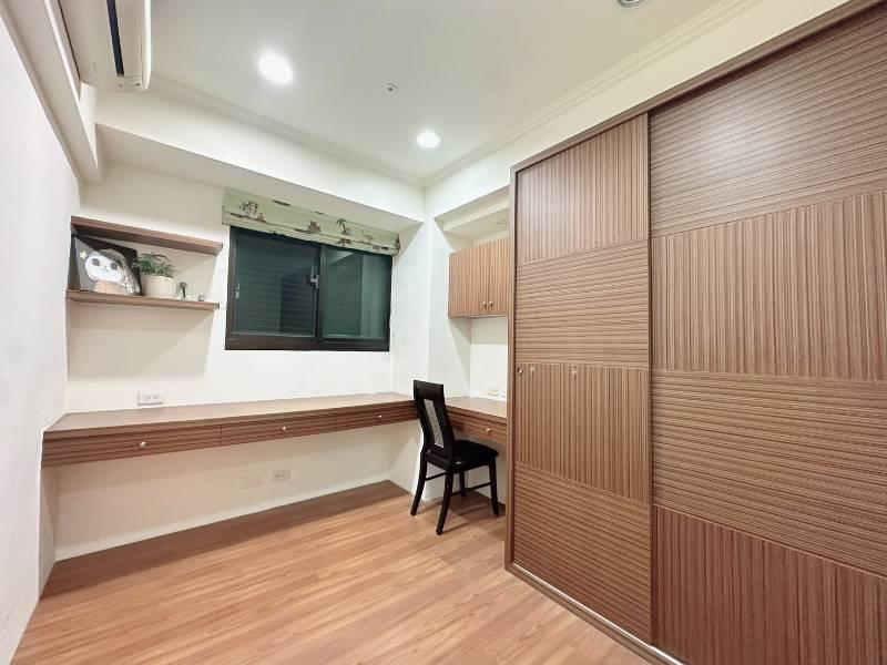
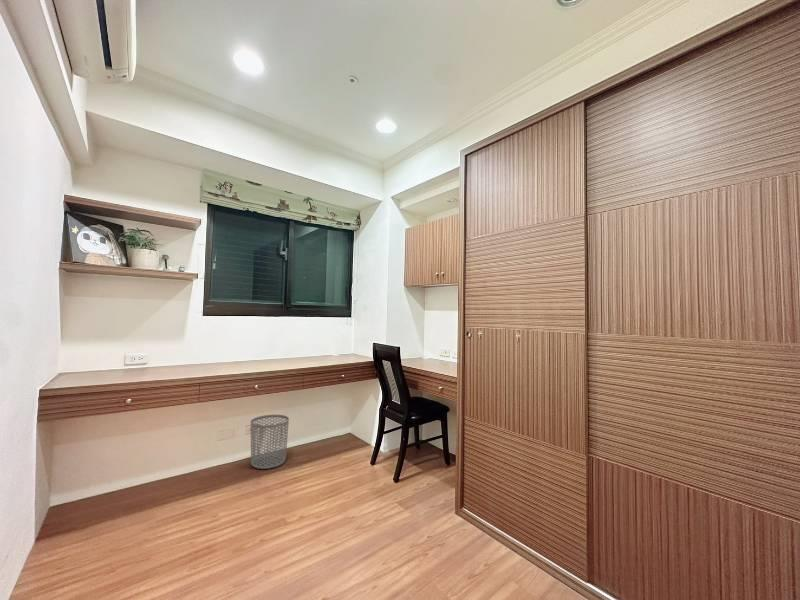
+ waste bin [250,414,290,470]
